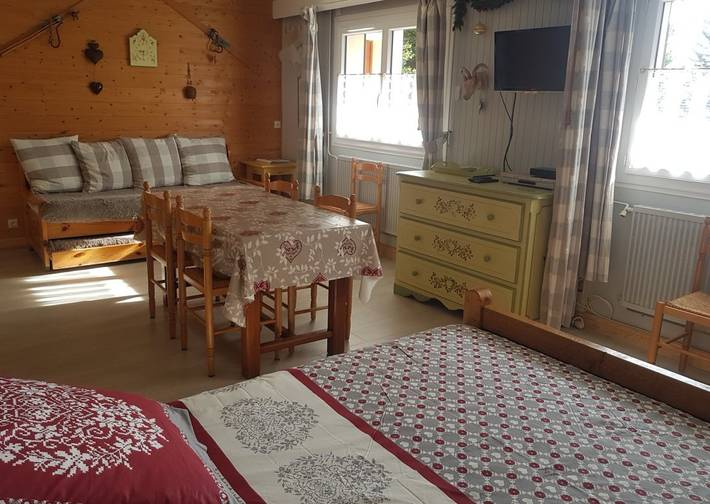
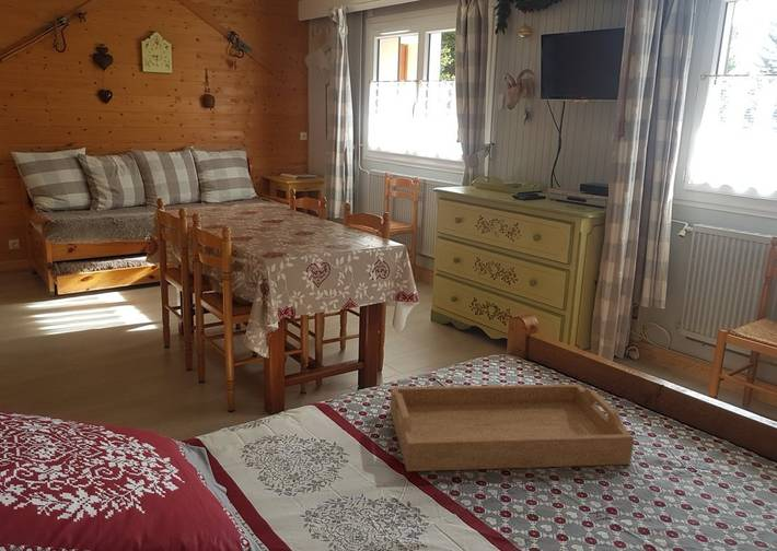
+ serving tray [390,383,635,472]
